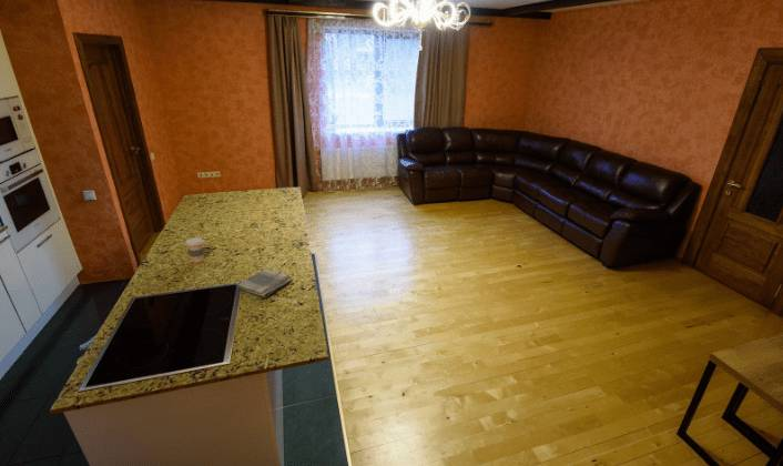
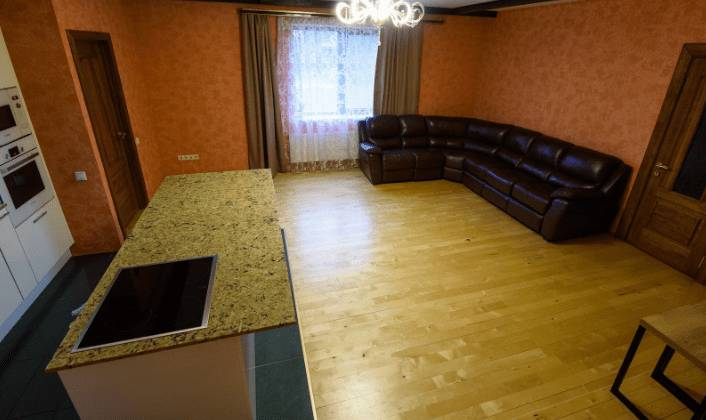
- coffee cup [184,236,205,264]
- dish towel [235,269,294,298]
